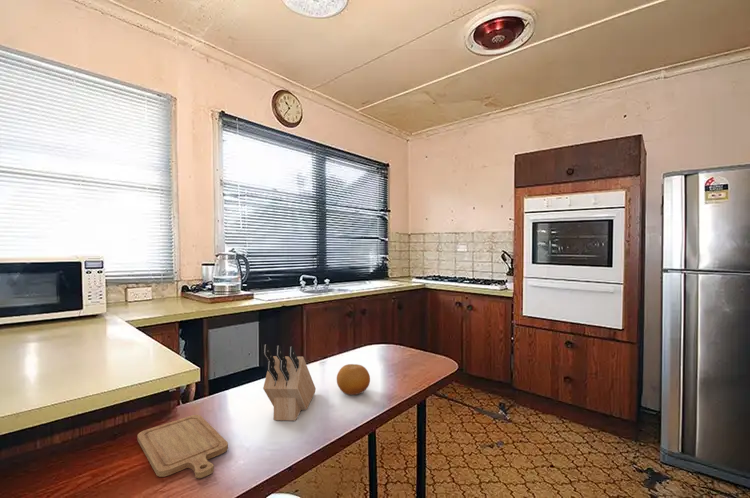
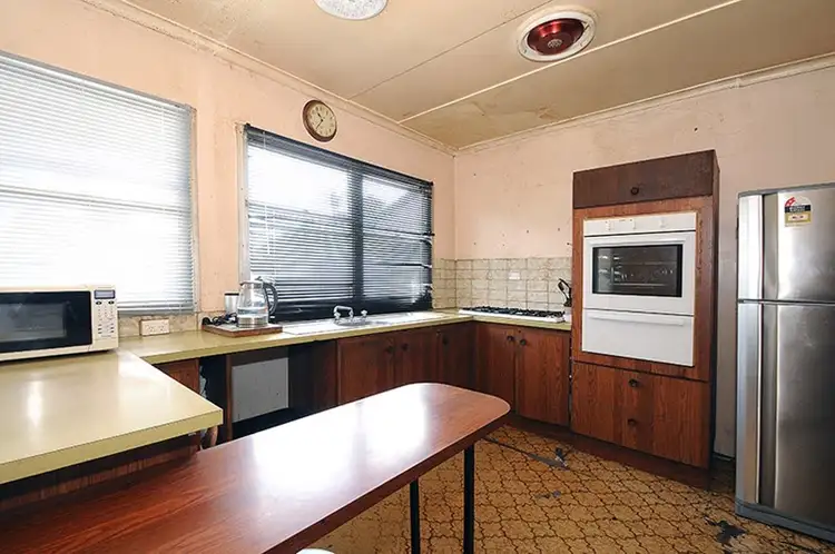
- fruit [336,363,371,396]
- chopping board [137,414,229,479]
- knife block [262,344,317,422]
